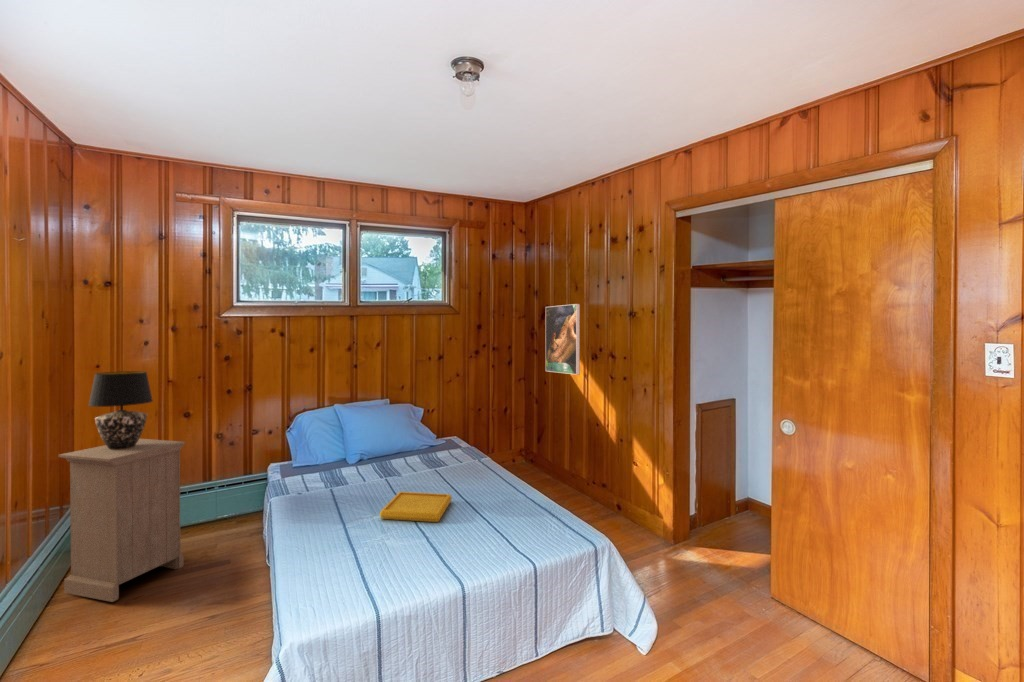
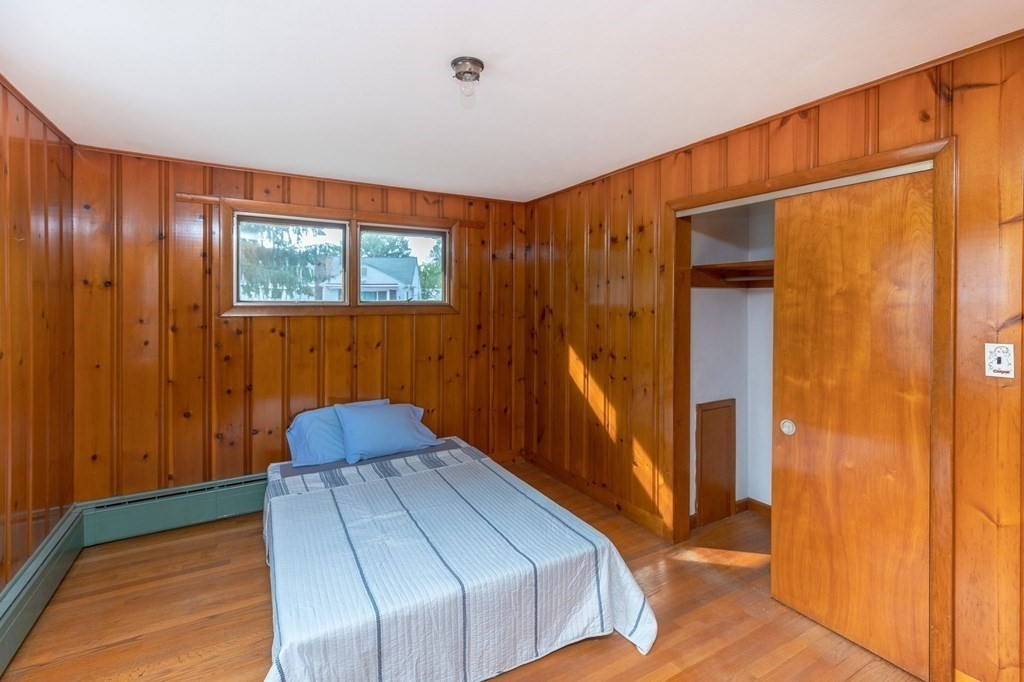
- nightstand [58,438,186,603]
- serving tray [378,491,453,523]
- table lamp [87,370,154,450]
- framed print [545,303,581,376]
